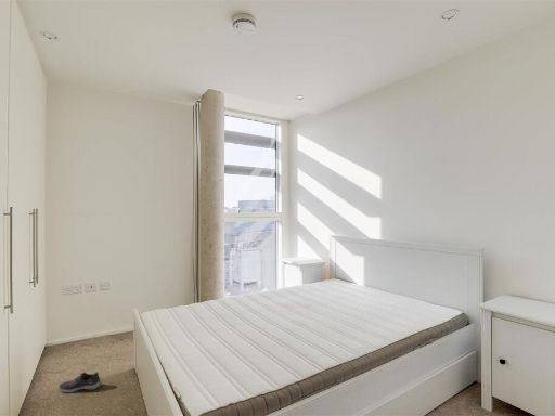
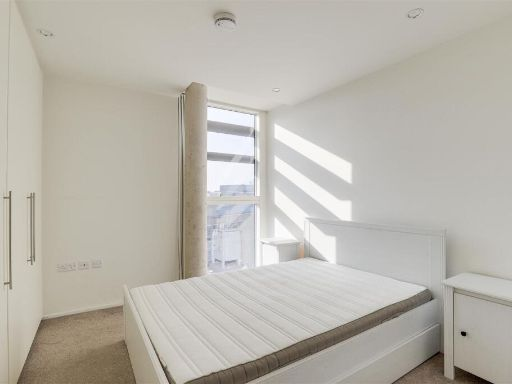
- shoe [57,370,103,394]
